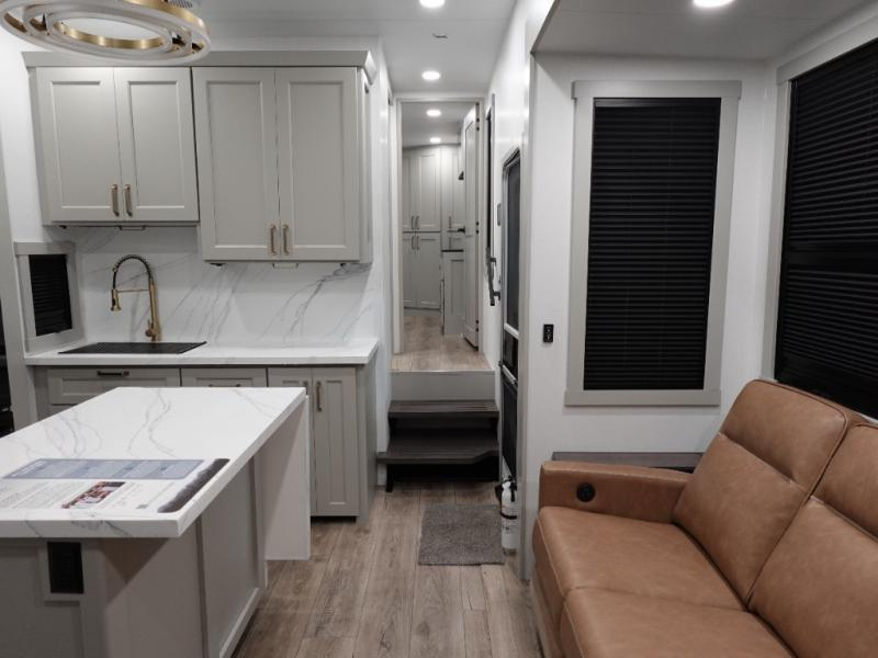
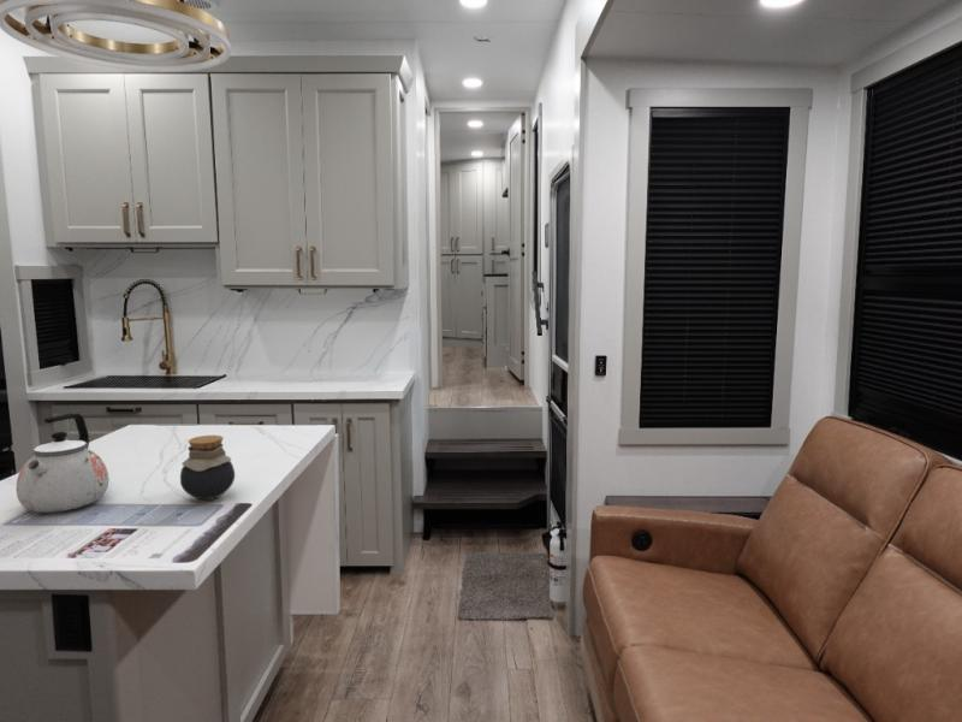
+ jar [179,434,236,501]
+ kettle [16,413,111,514]
